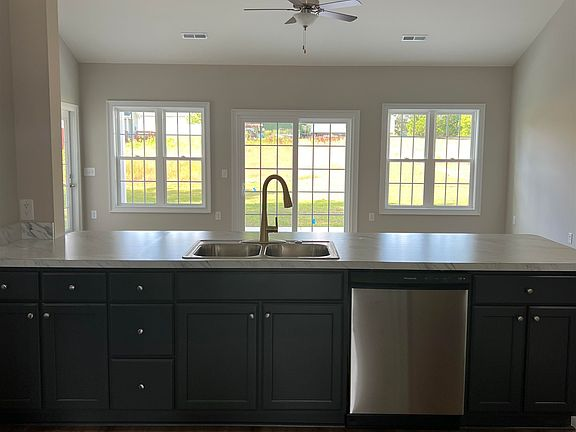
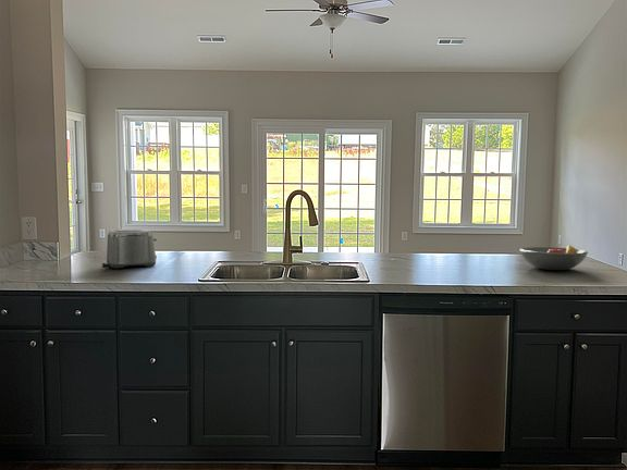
+ toaster [100,228,158,270]
+ fruit bowl [518,244,589,271]
